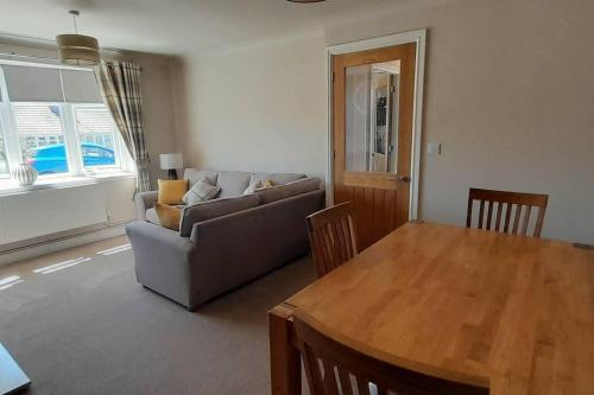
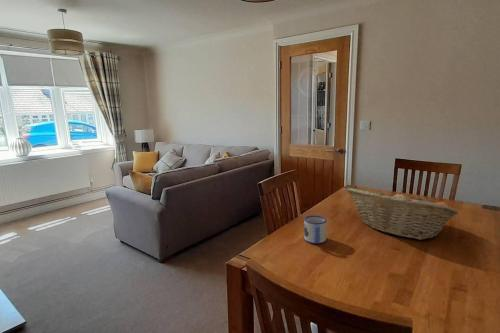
+ mug [303,214,327,245]
+ fruit basket [346,187,460,241]
